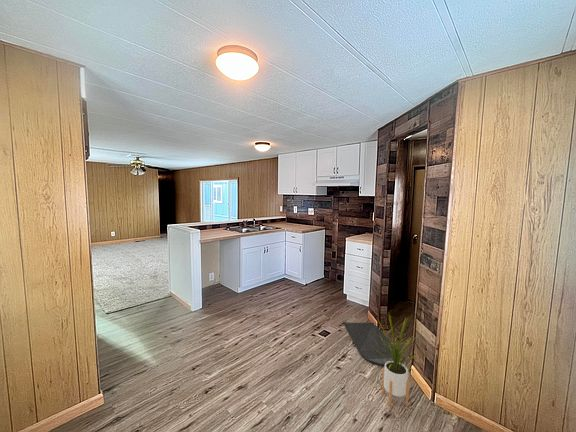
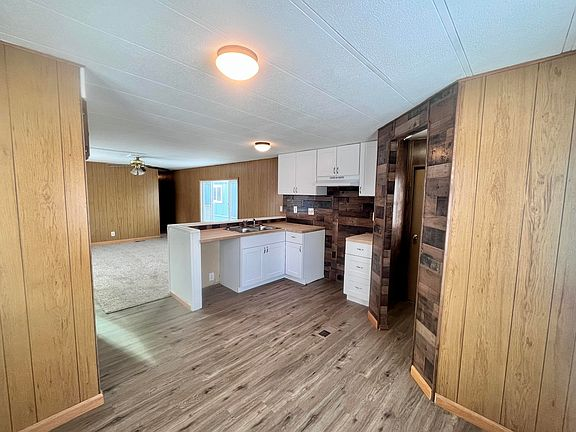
- house plant [373,312,425,407]
- door mat [343,322,399,366]
